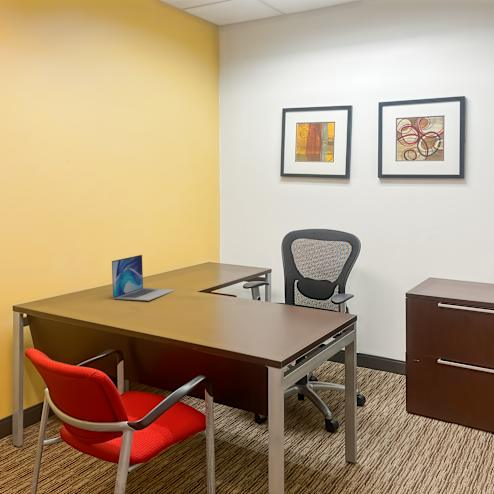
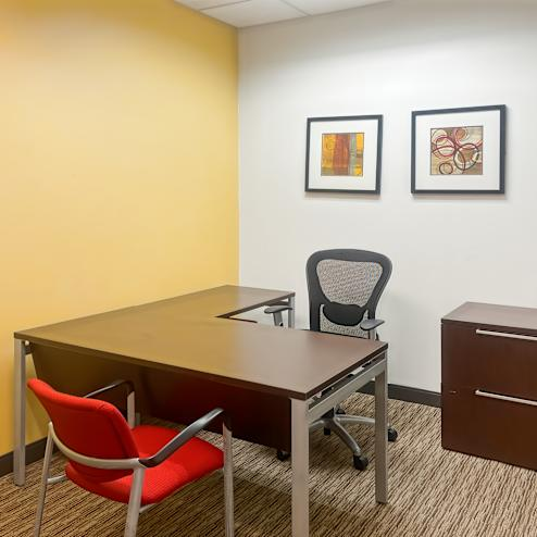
- laptop [111,254,176,302]
